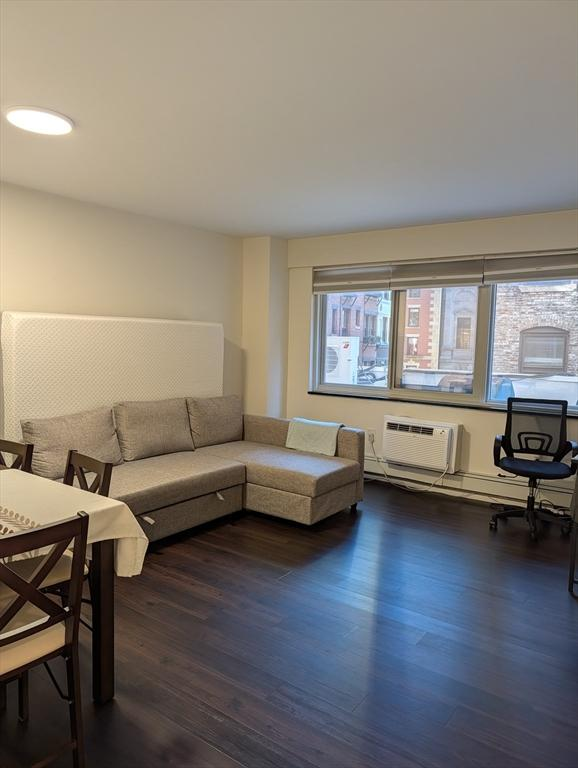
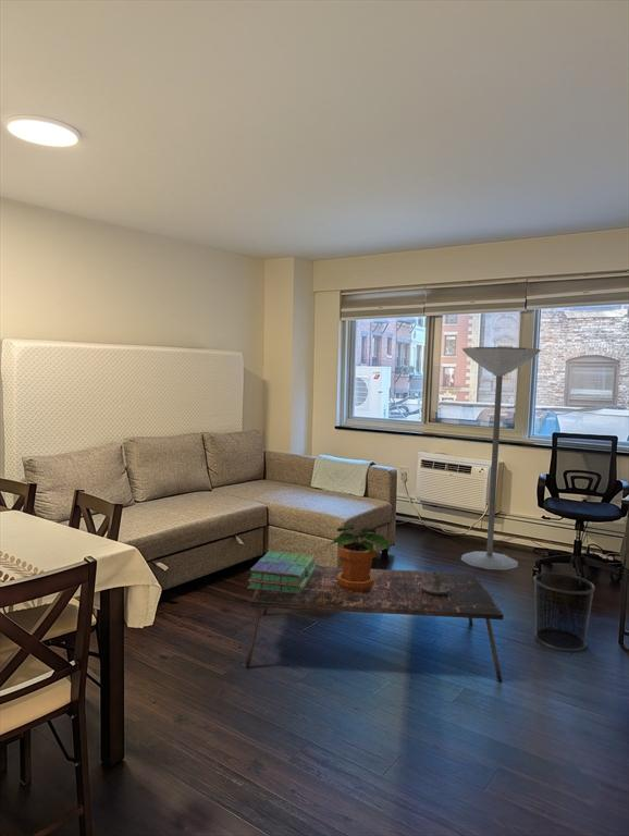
+ coffee table [245,565,505,683]
+ stack of books [246,550,317,594]
+ floor lamp [460,346,542,571]
+ potted plant [330,524,392,592]
+ waste bin [532,571,596,652]
+ candle holder [421,570,457,594]
